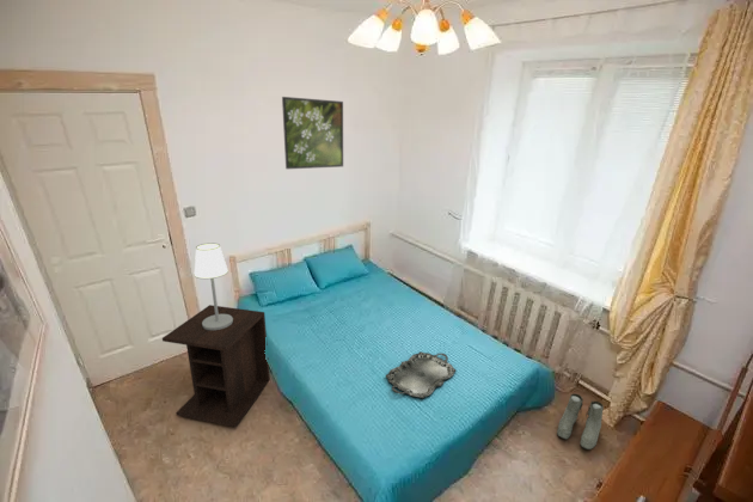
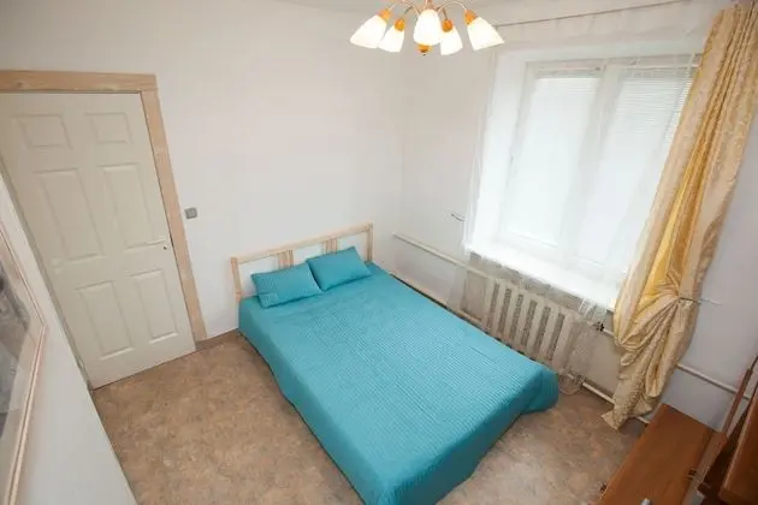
- serving tray [385,351,458,399]
- table lamp [192,241,233,330]
- boots [556,392,605,451]
- nightstand [161,304,271,428]
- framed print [281,96,344,170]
